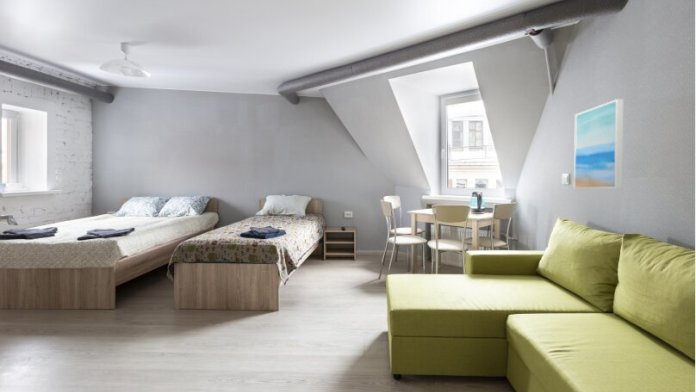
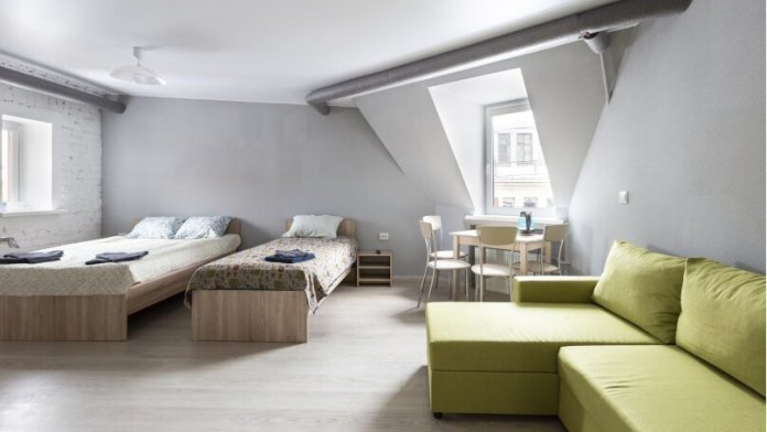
- wall art [573,98,624,190]
